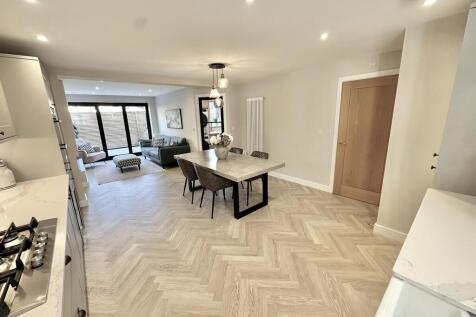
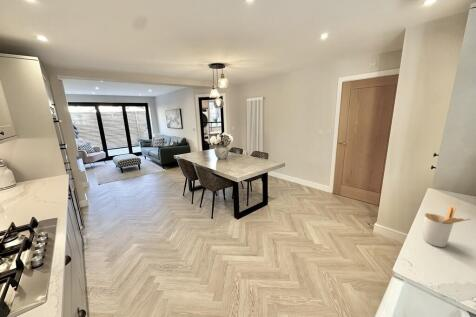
+ utensil holder [421,205,472,248]
